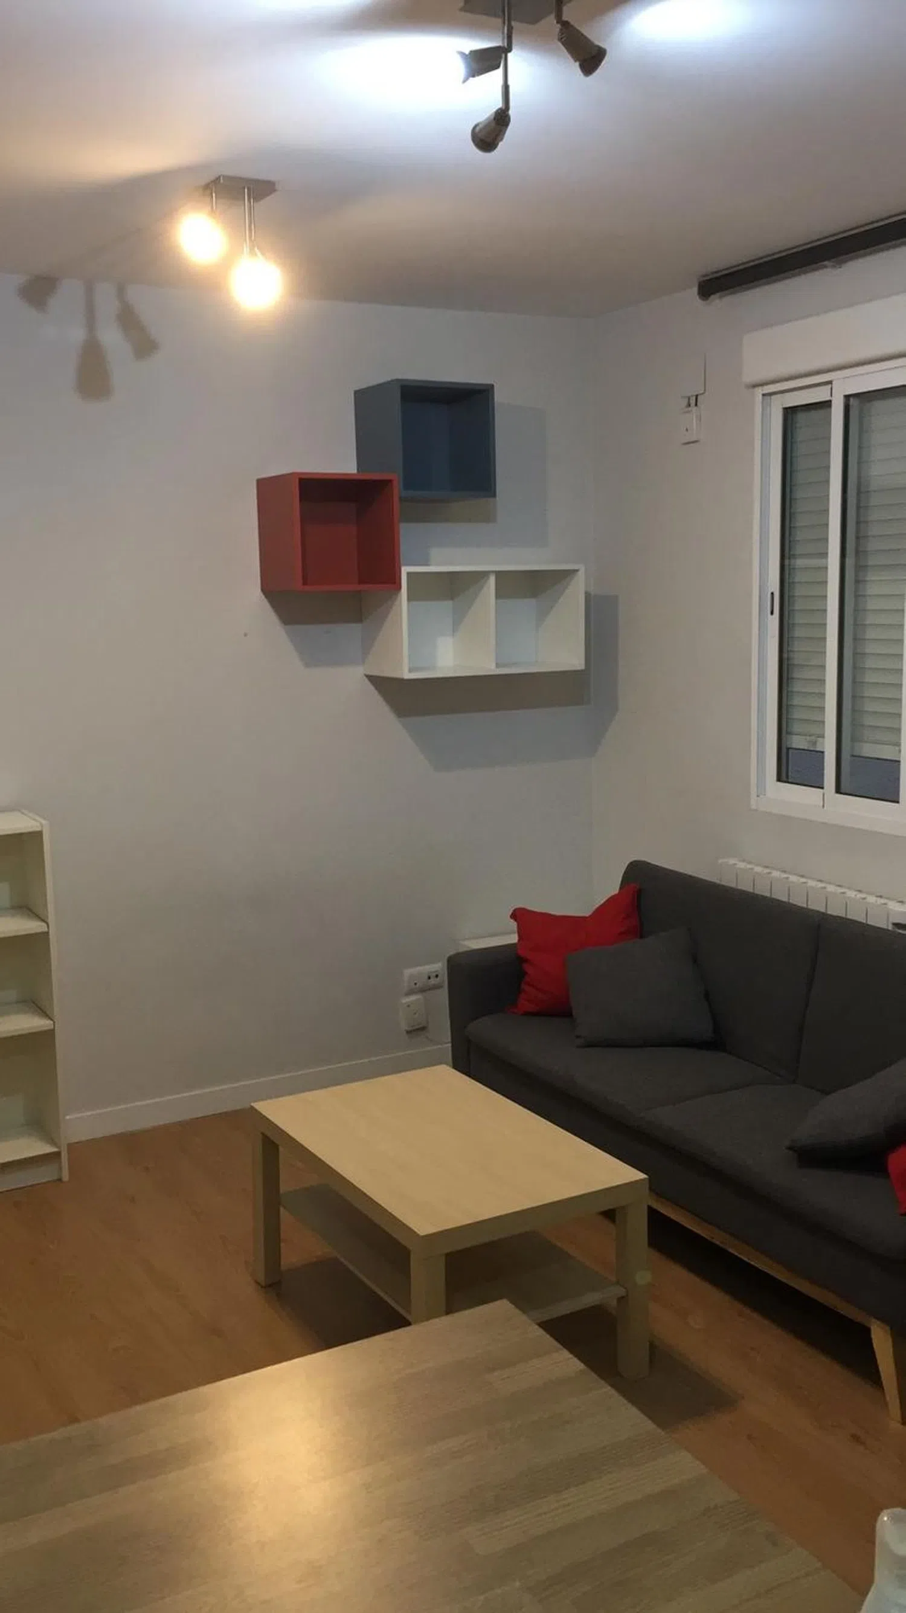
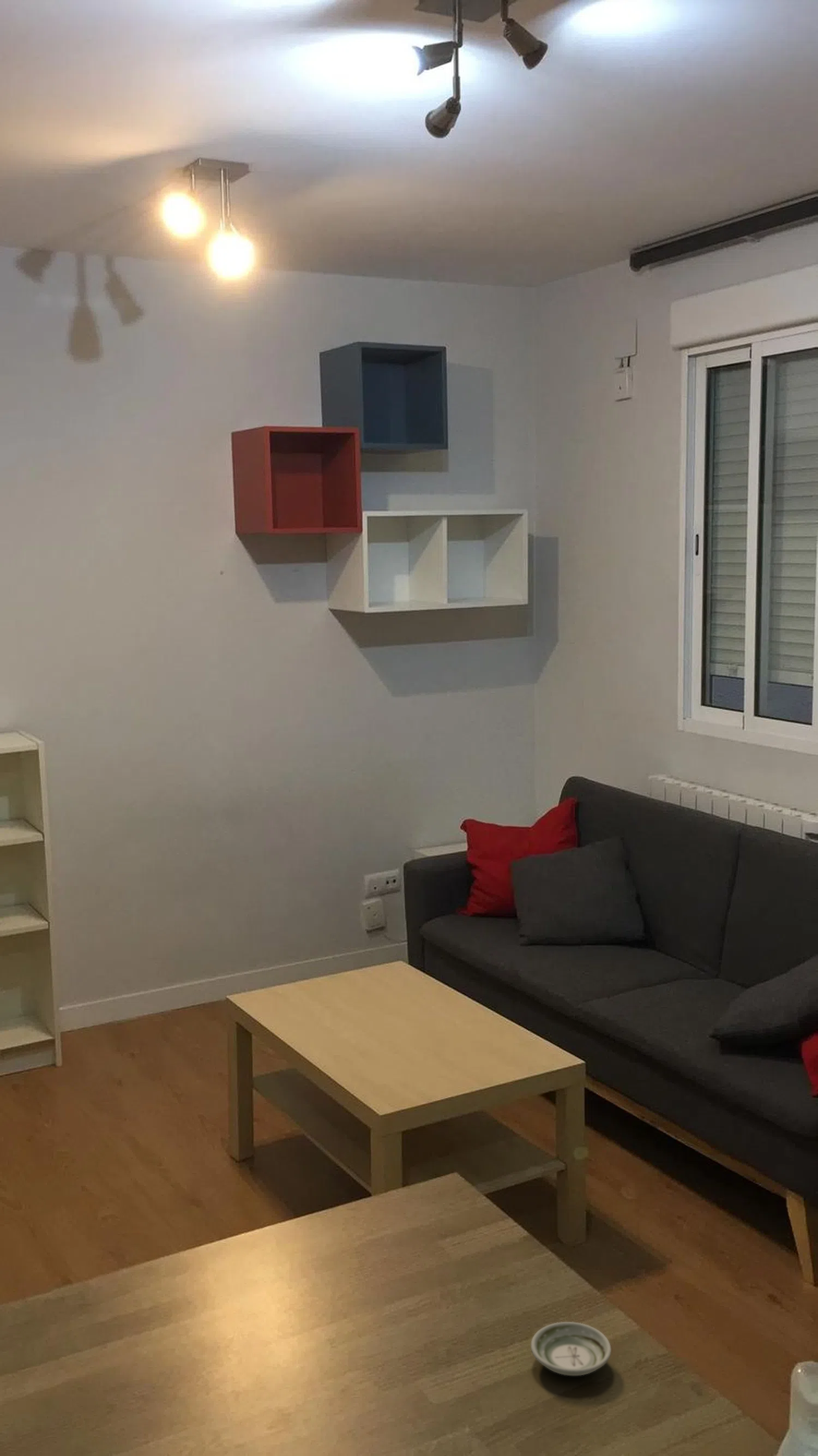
+ saucer [530,1321,612,1376]
